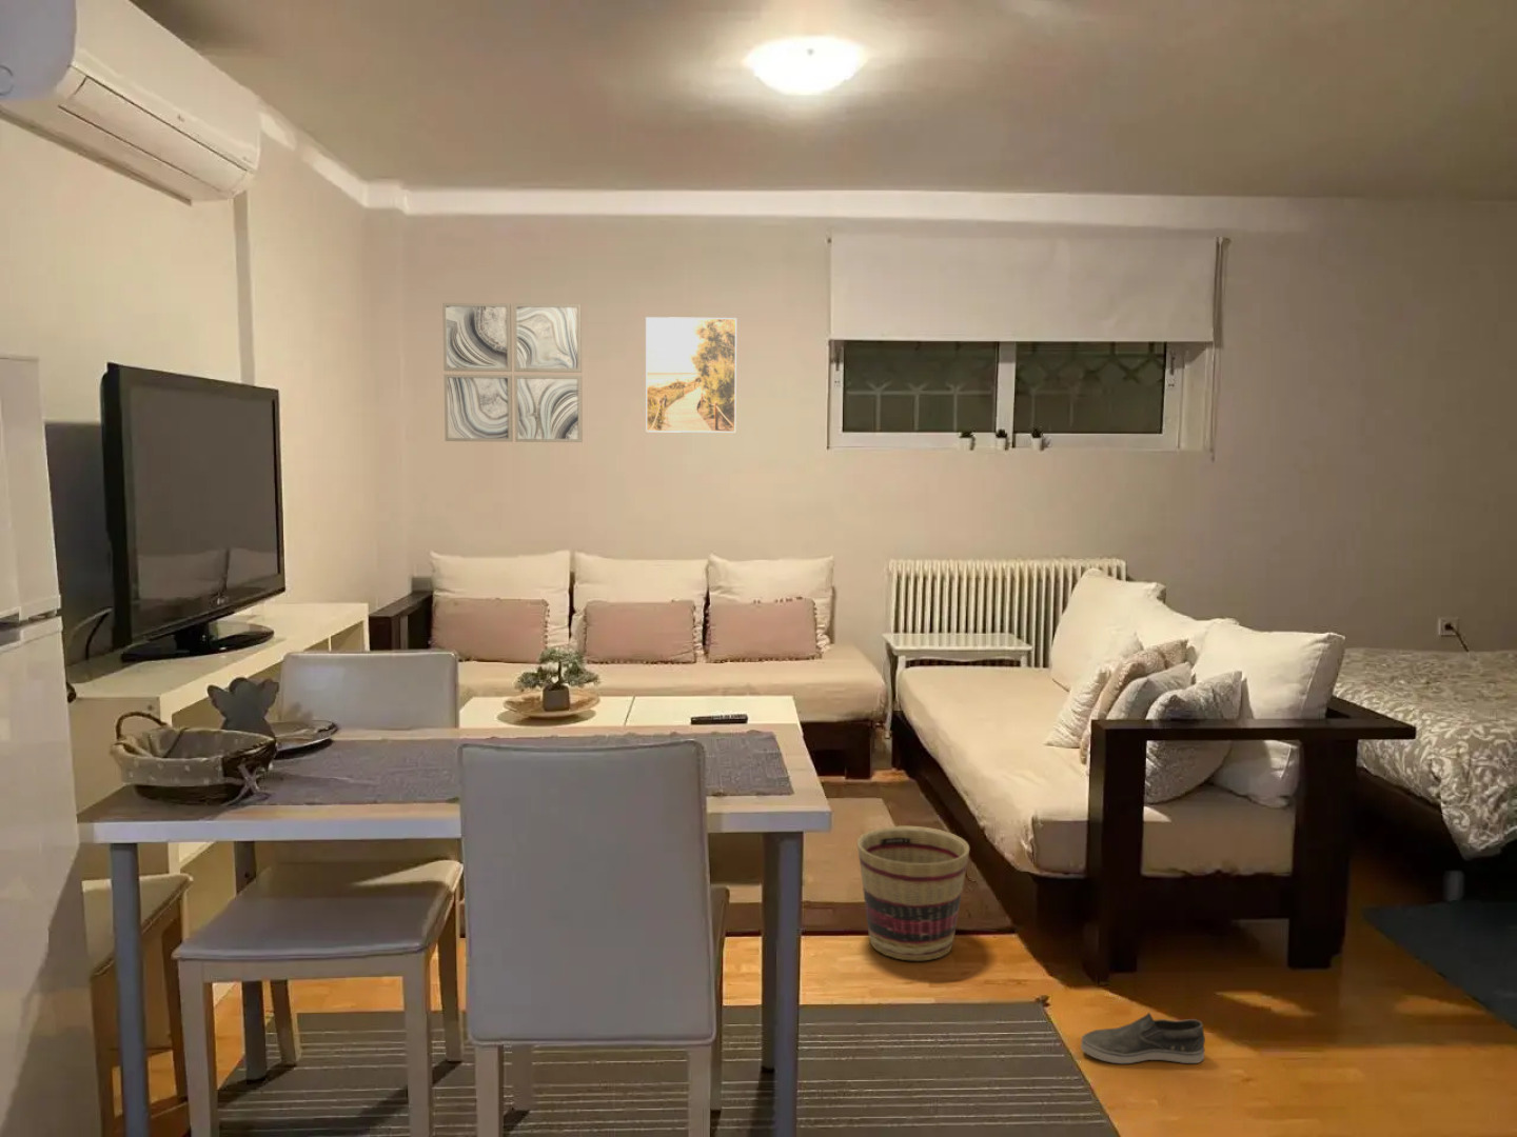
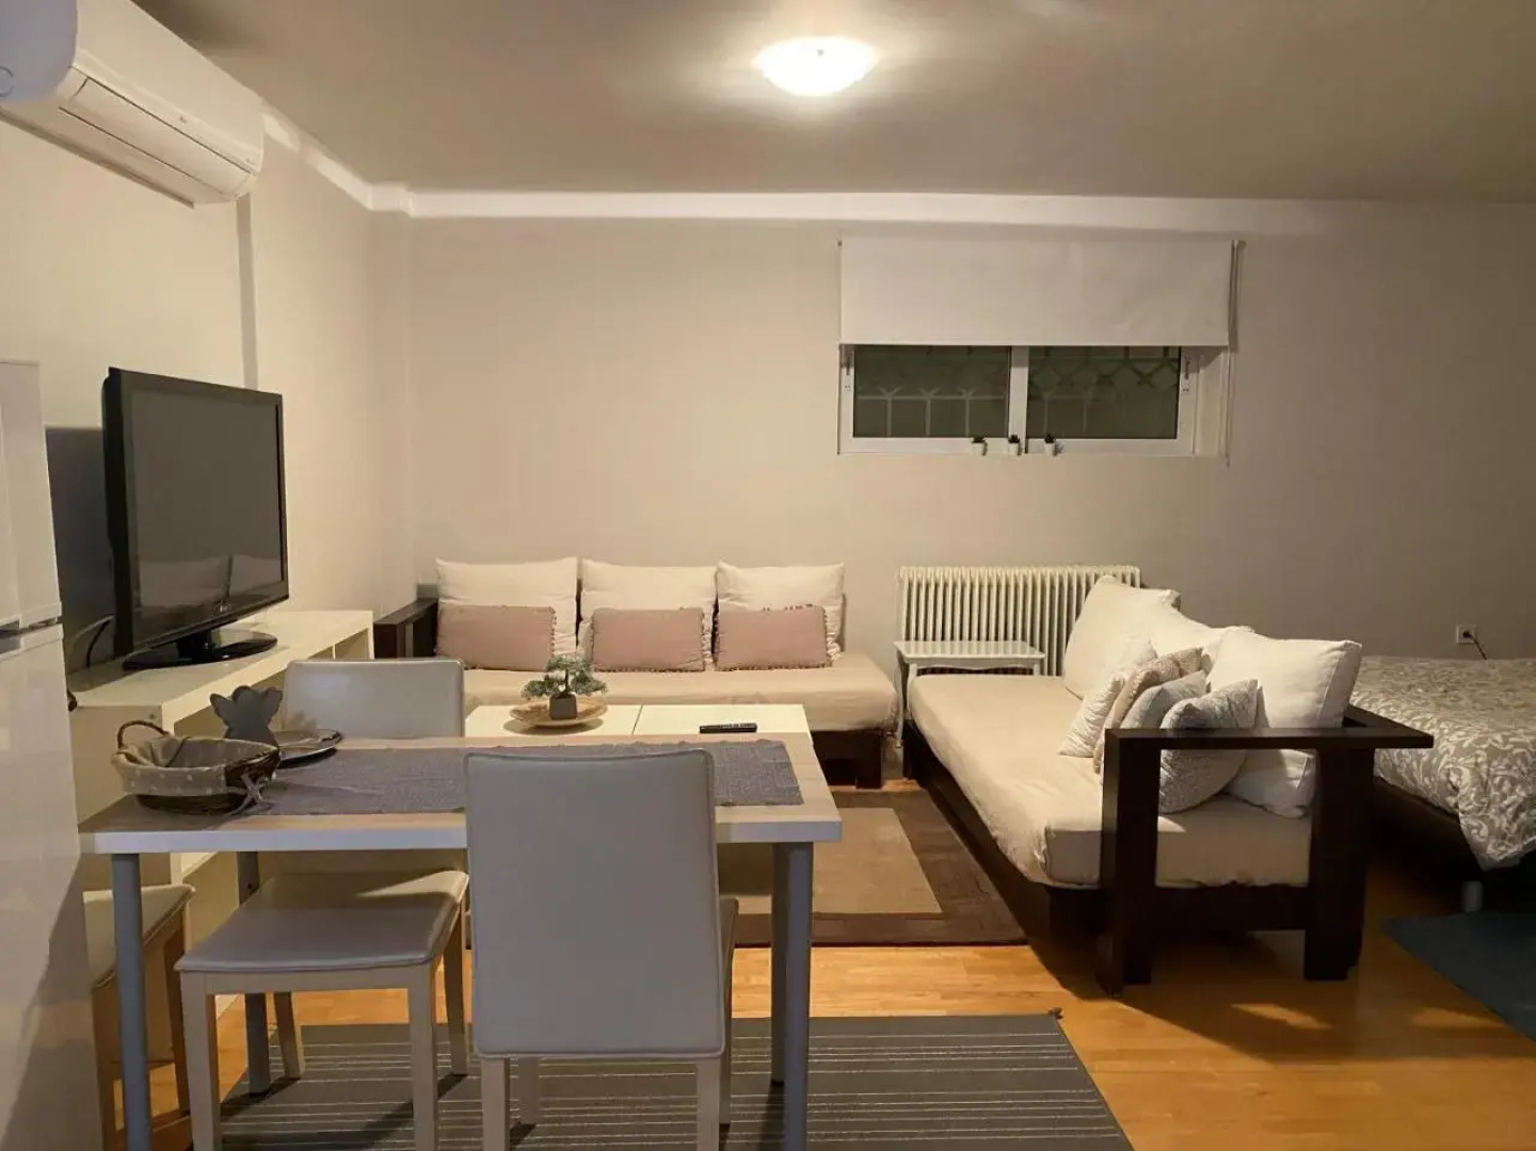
- wall art [442,302,584,443]
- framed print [645,315,737,434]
- basket [856,825,970,963]
- shoe [1080,1012,1206,1064]
